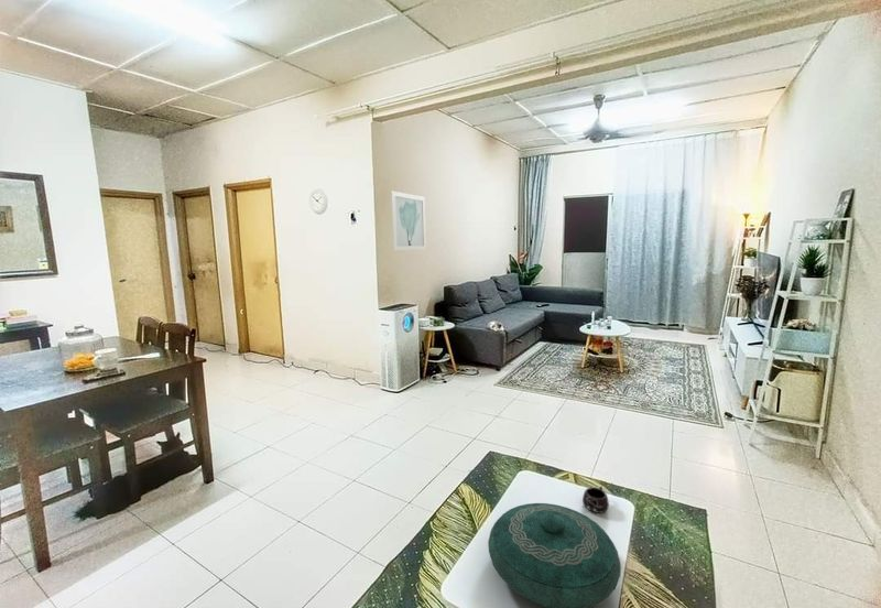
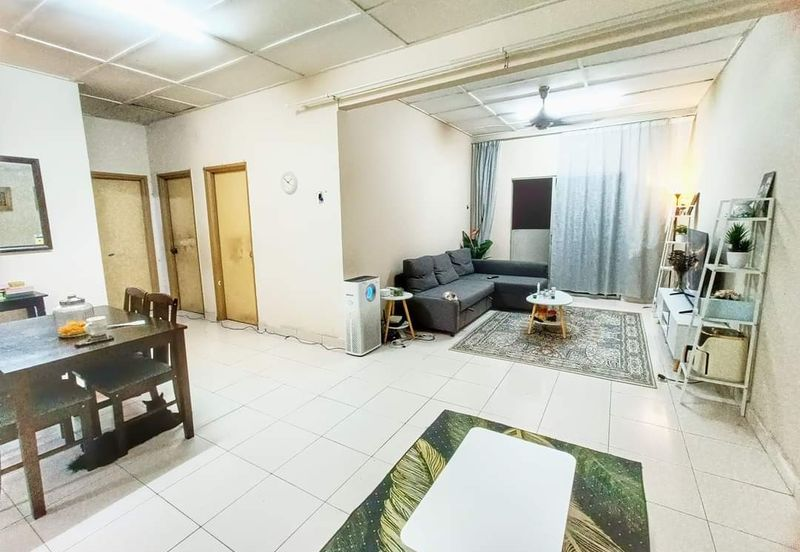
- decorative bowl [487,502,622,608]
- mug [581,485,610,514]
- wall art [390,191,427,252]
